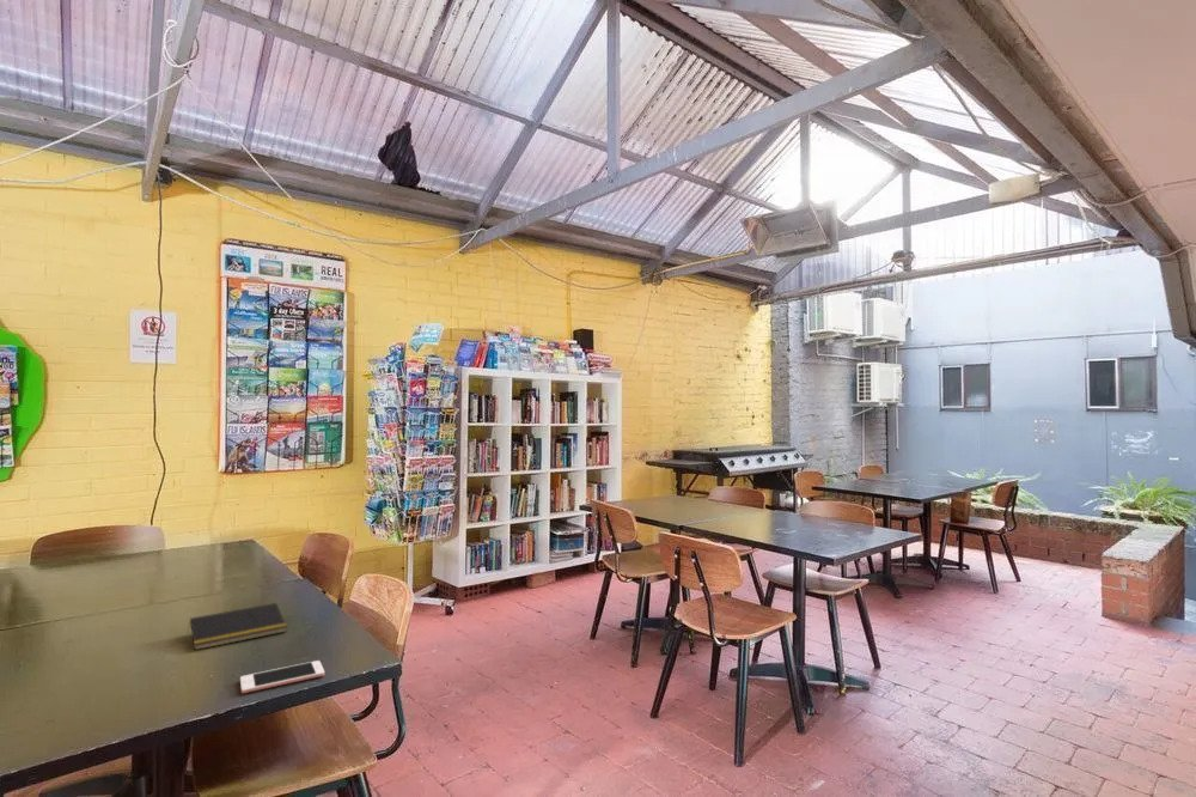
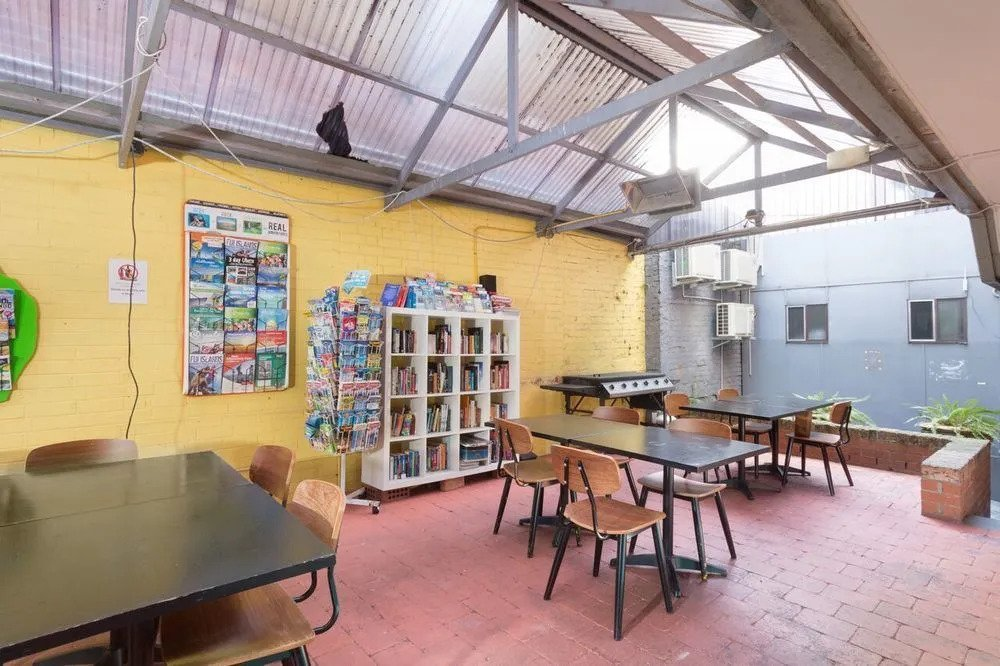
- cell phone [239,659,325,694]
- notepad [187,602,288,651]
